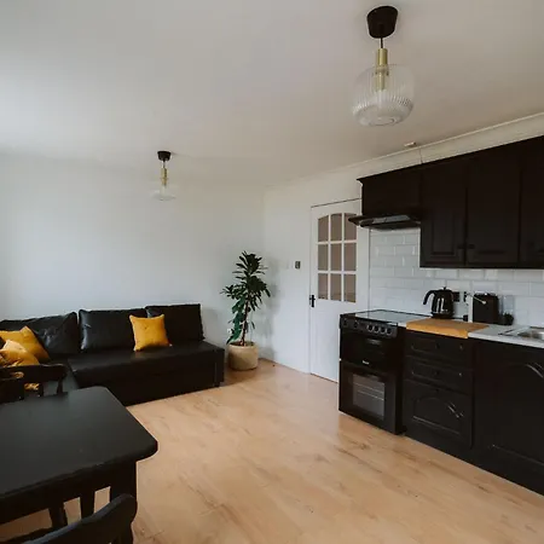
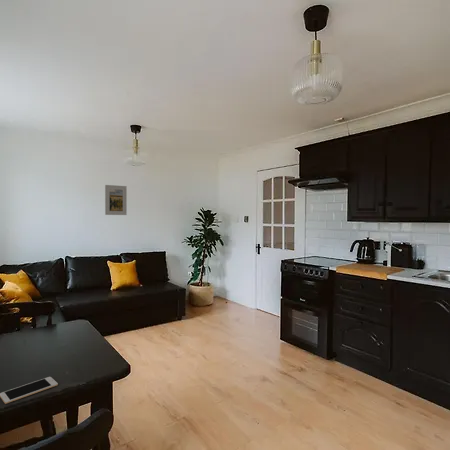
+ cell phone [0,376,59,405]
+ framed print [104,184,128,216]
